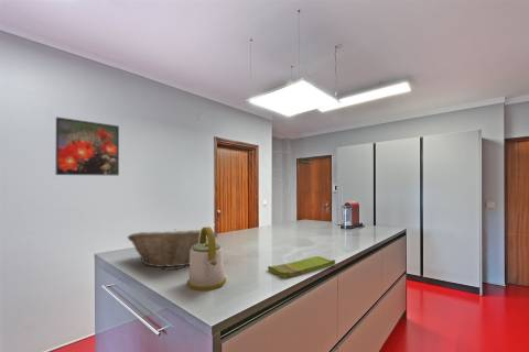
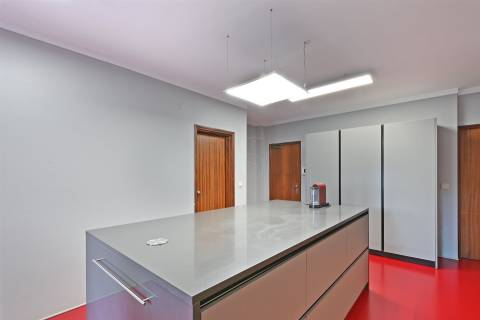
- kettle [186,226,227,292]
- fruit basket [127,229,219,268]
- dish towel [267,255,337,279]
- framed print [54,116,120,176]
